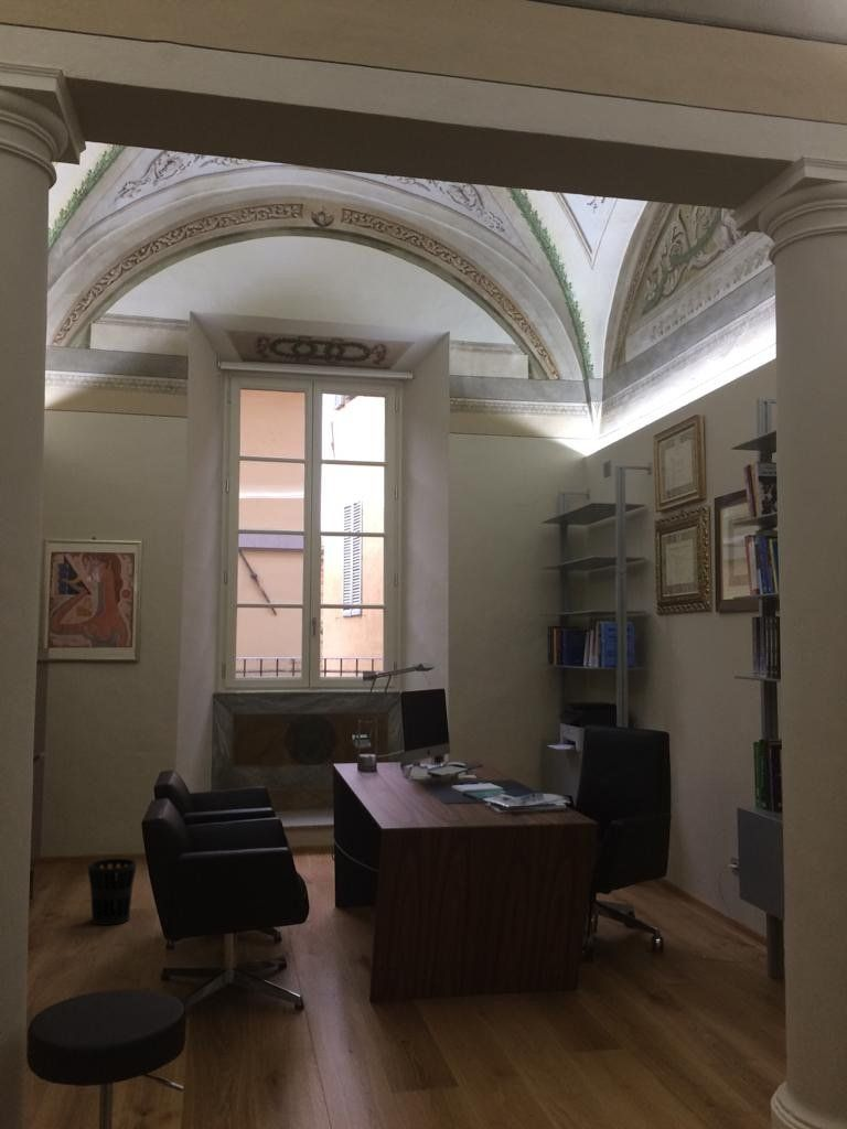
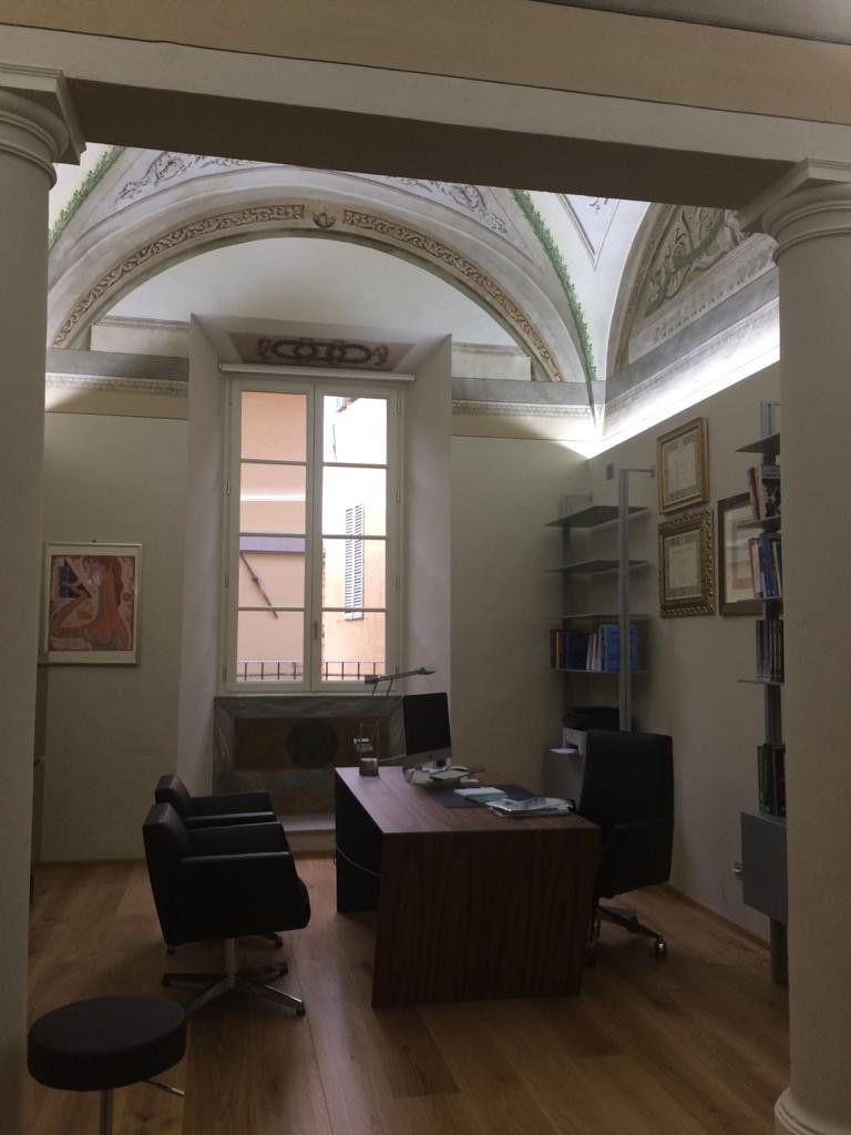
- wastebasket [87,858,138,926]
